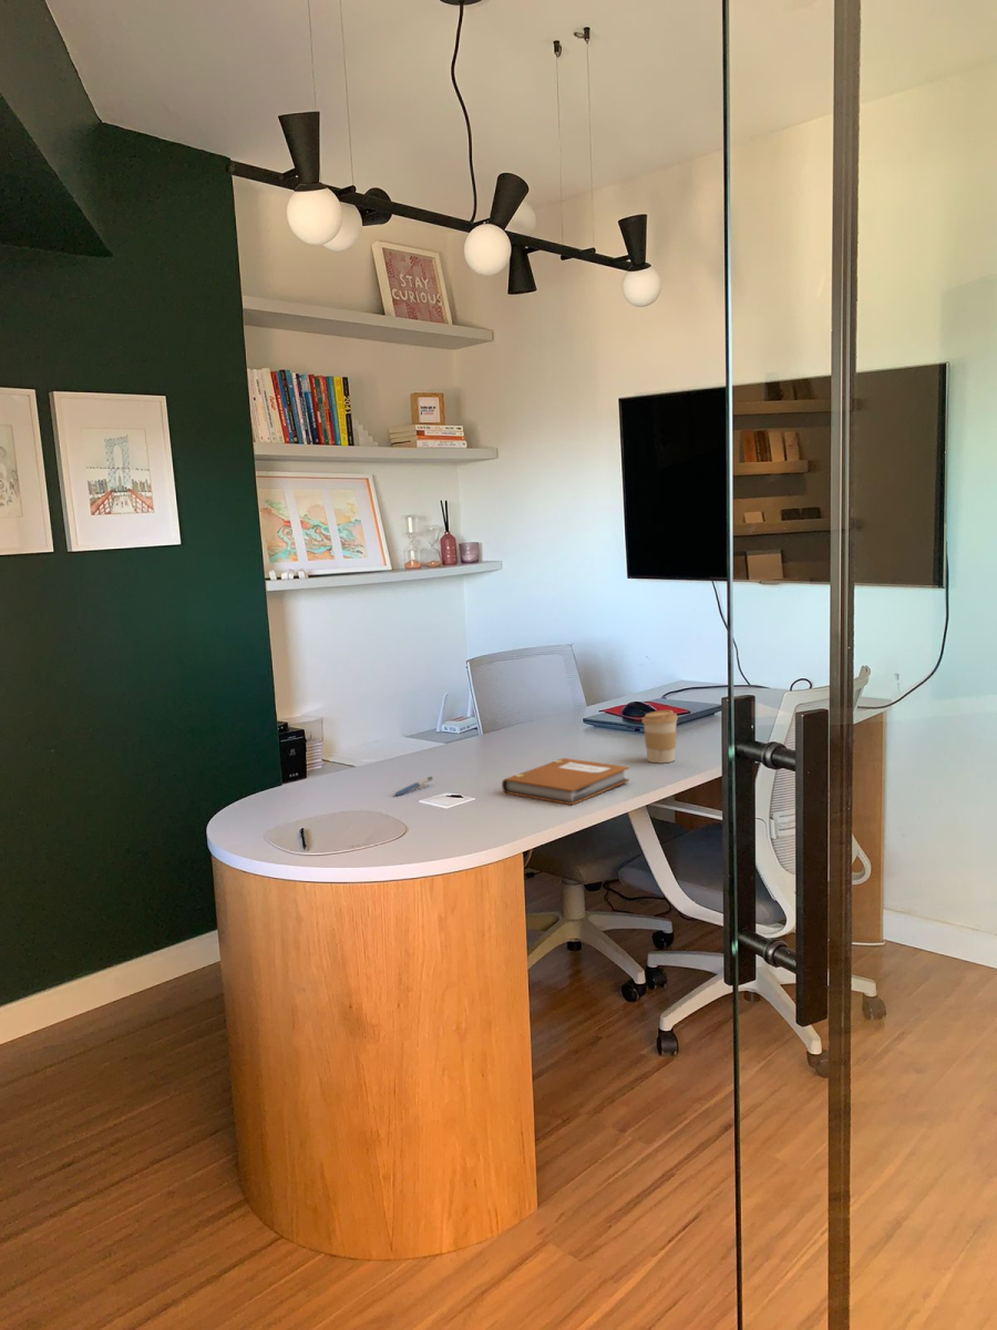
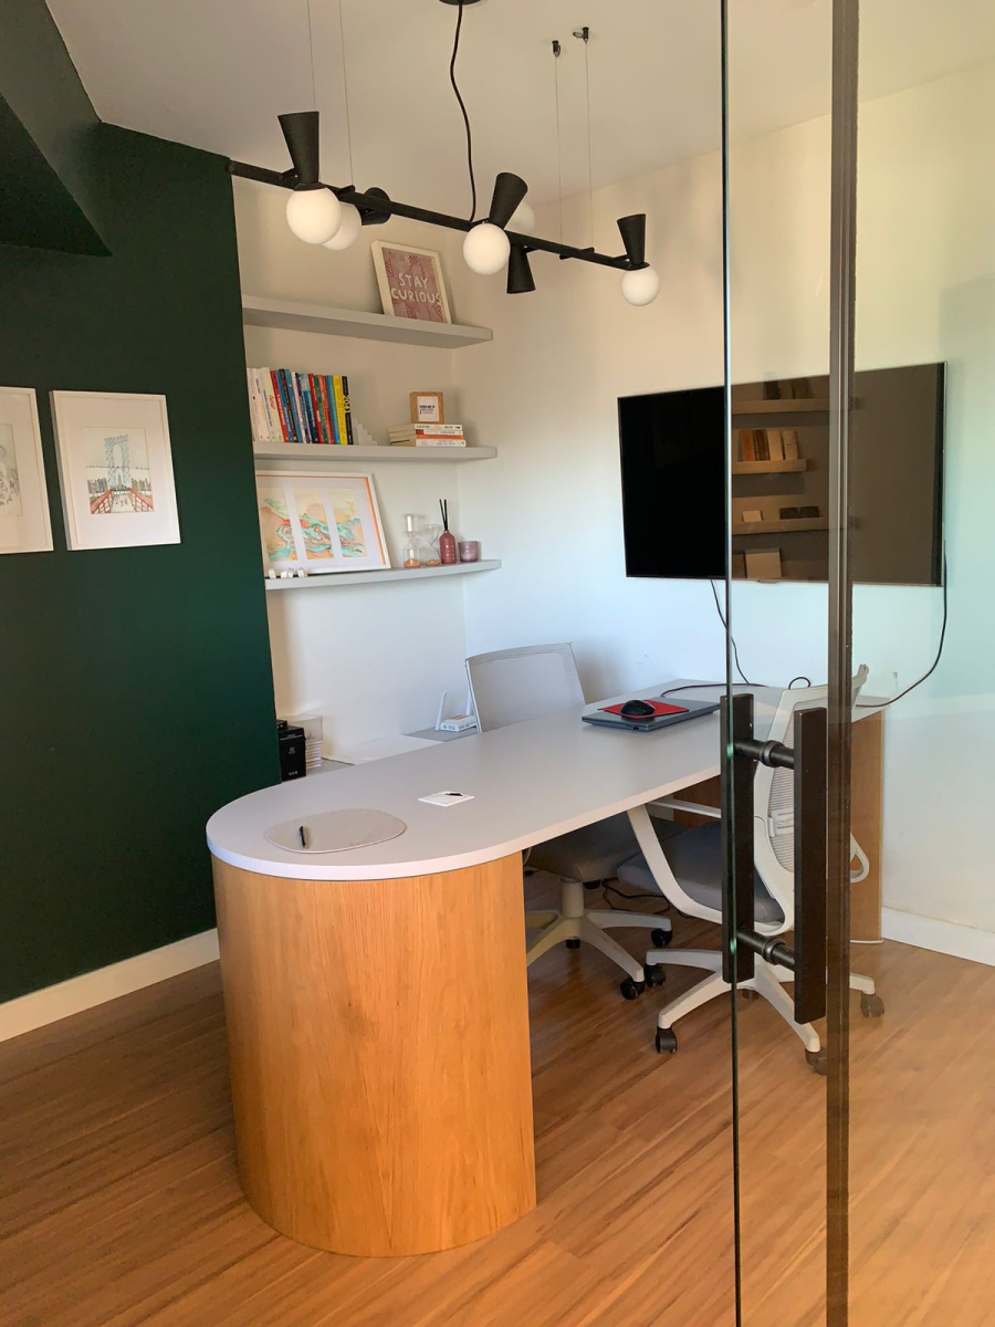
- notebook [501,757,630,806]
- coffee cup [641,709,679,764]
- pen [393,776,434,797]
